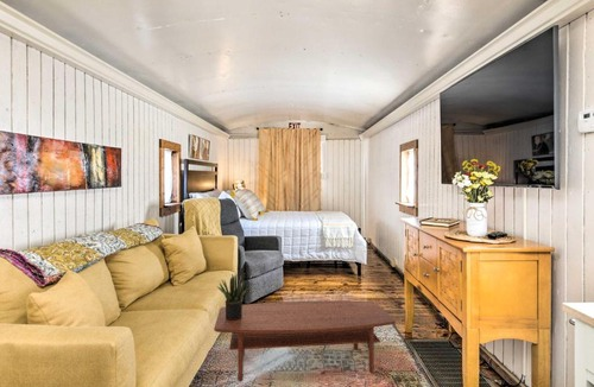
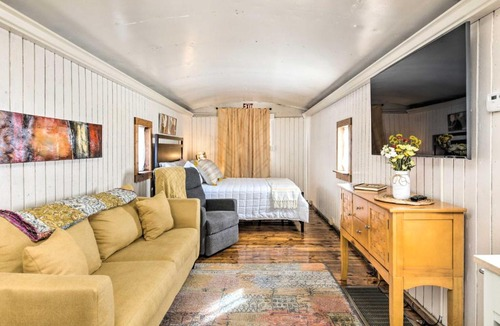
- coffee table [213,299,397,382]
- potted plant [216,273,247,321]
